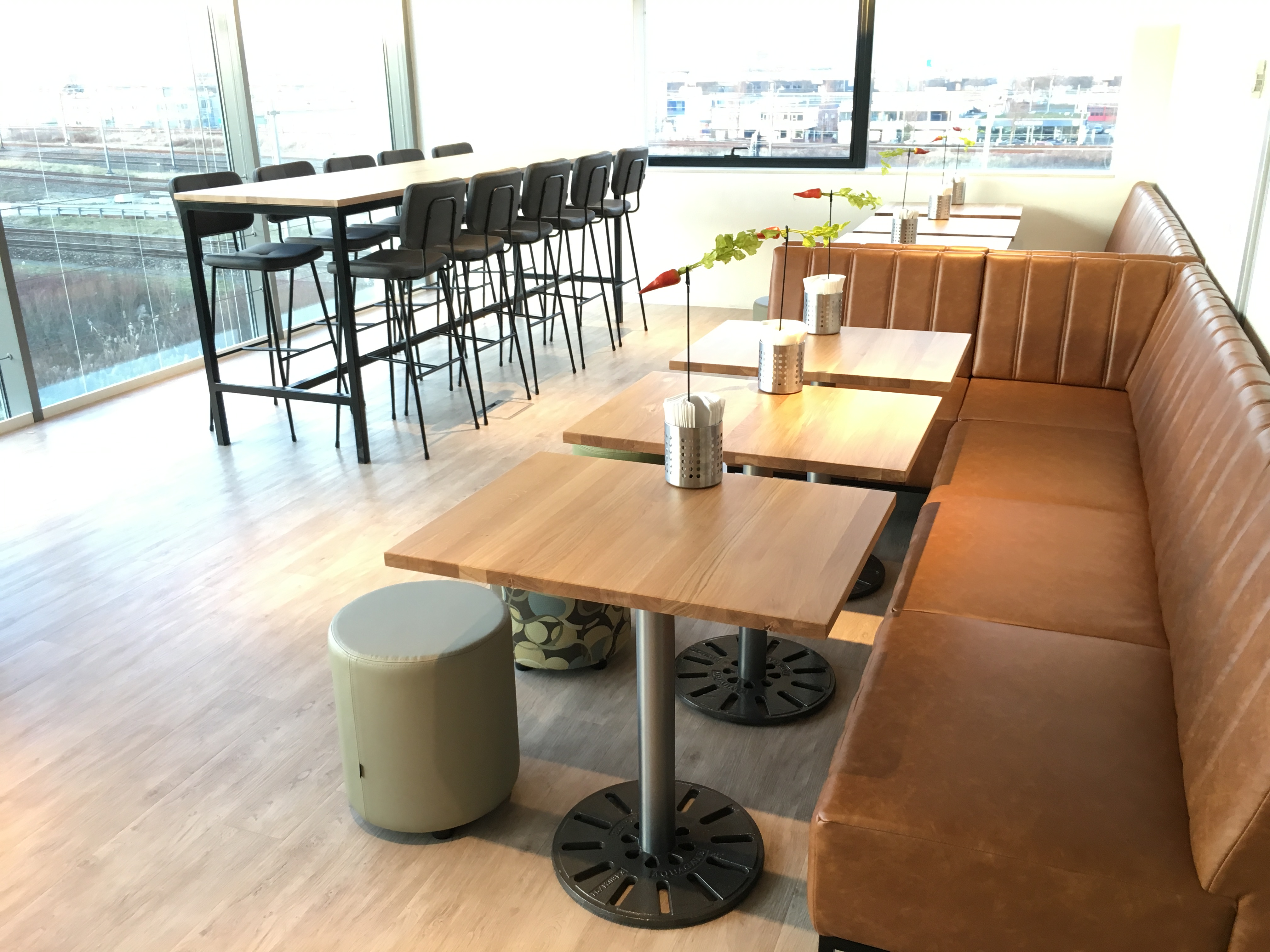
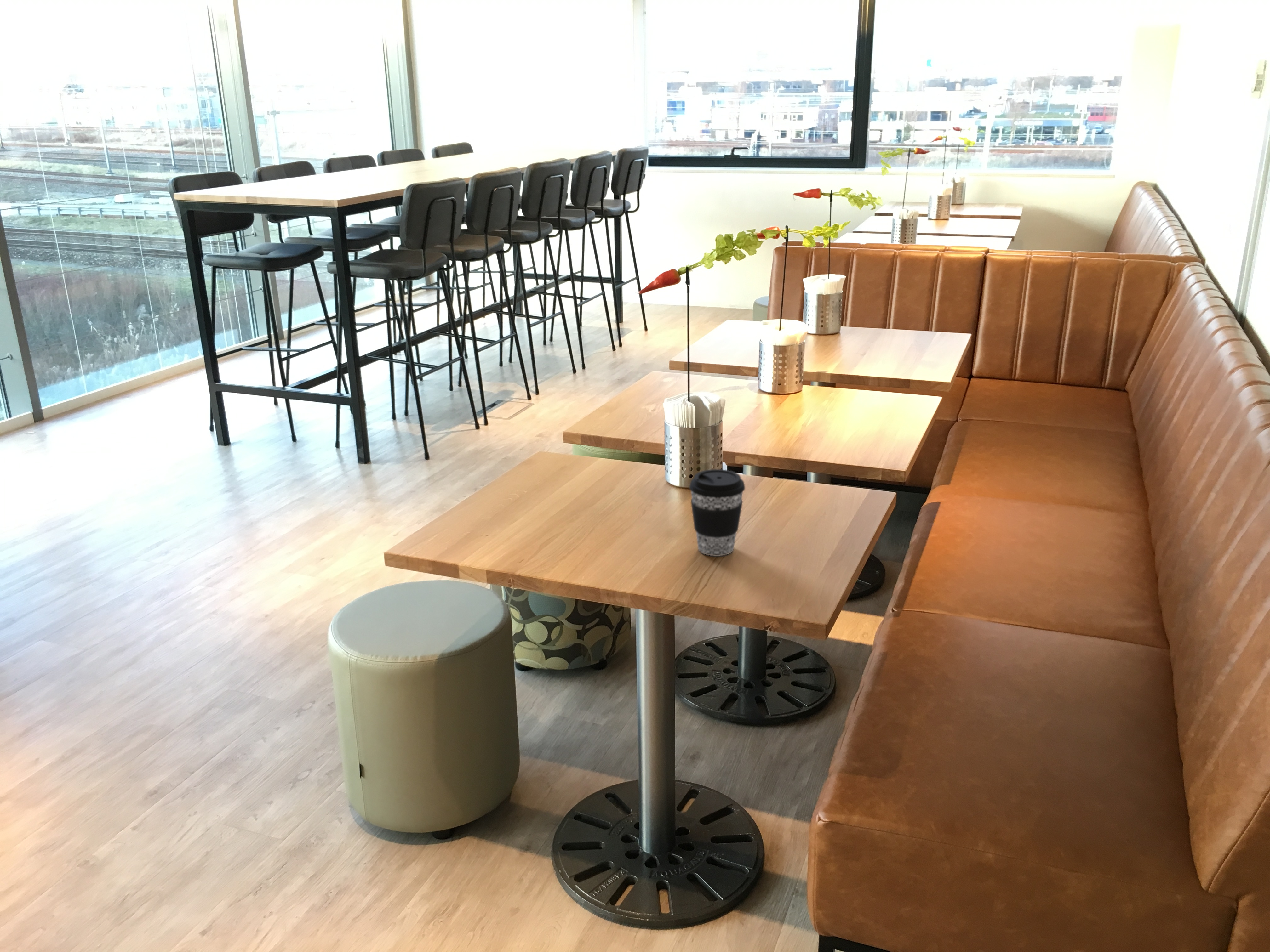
+ coffee cup [689,469,745,556]
